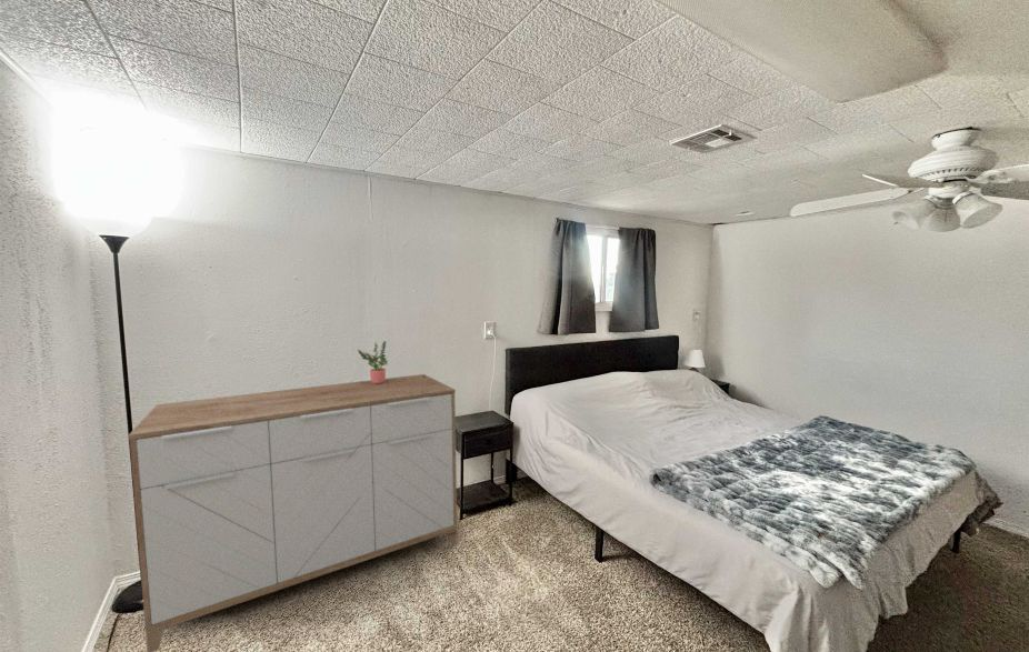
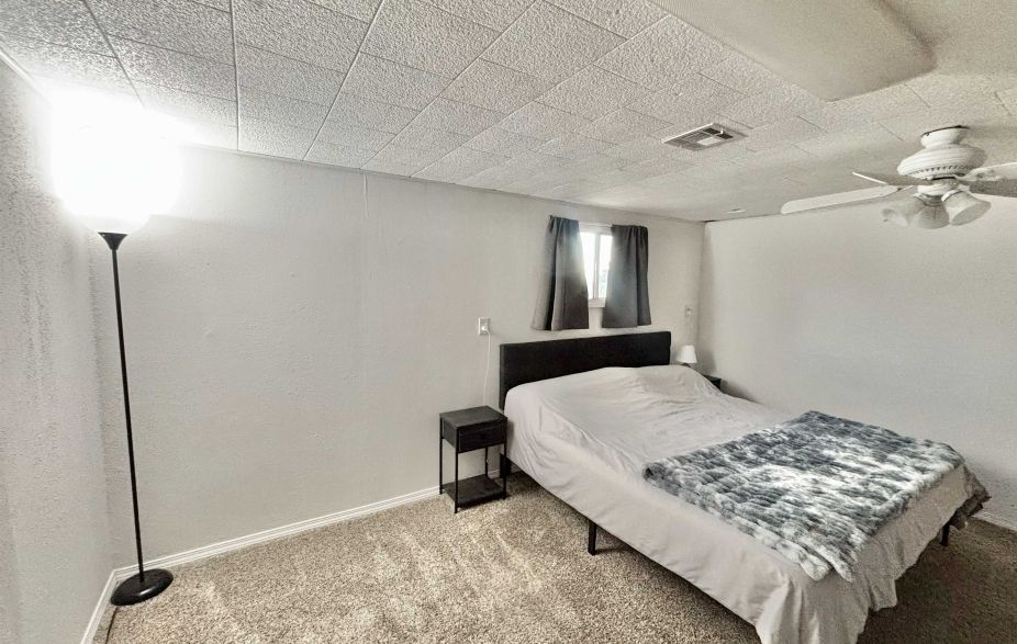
- potted plant [357,340,389,384]
- sideboard [127,373,459,652]
